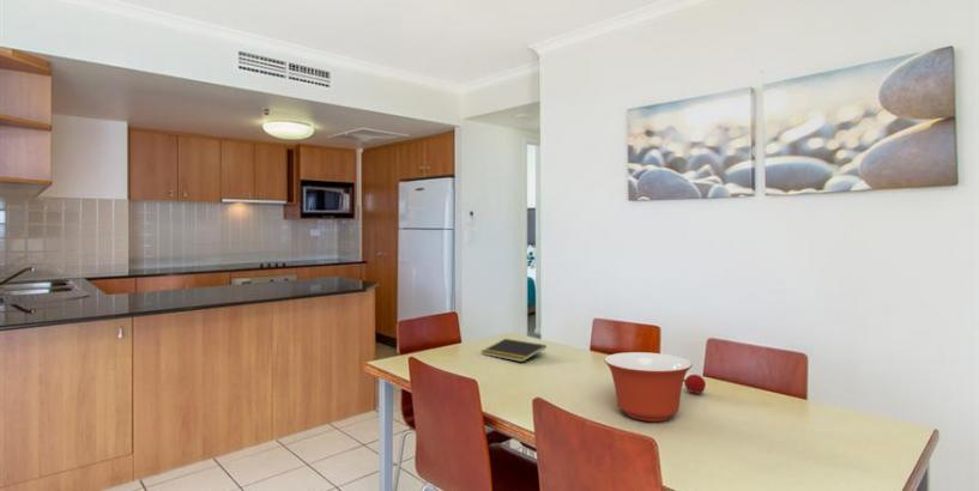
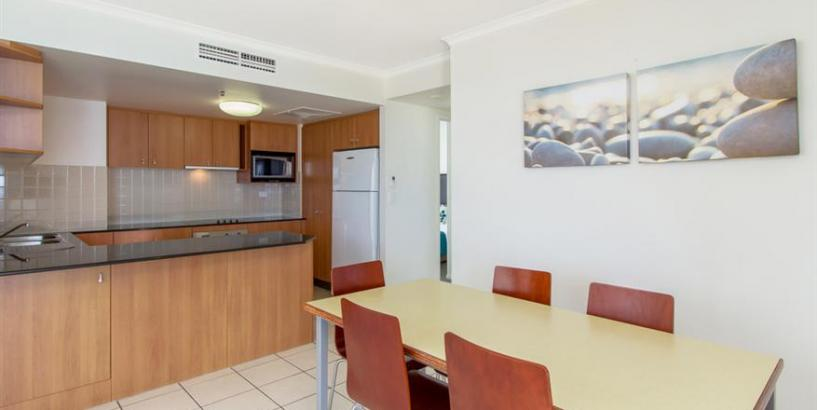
- notepad [479,338,548,363]
- mixing bowl [603,351,694,423]
- fruit [683,374,707,395]
